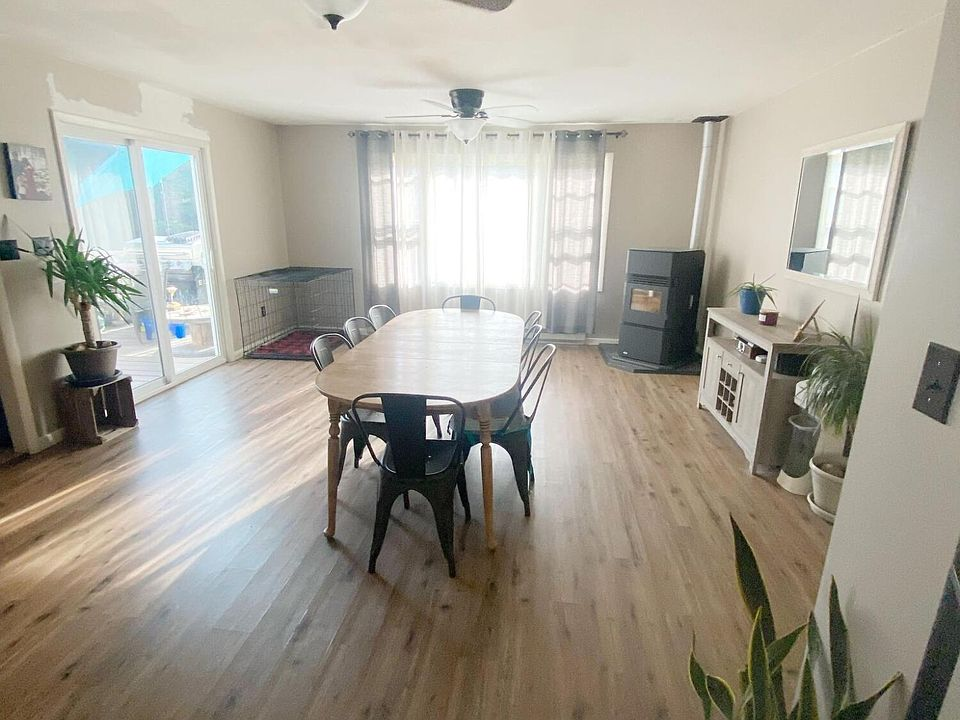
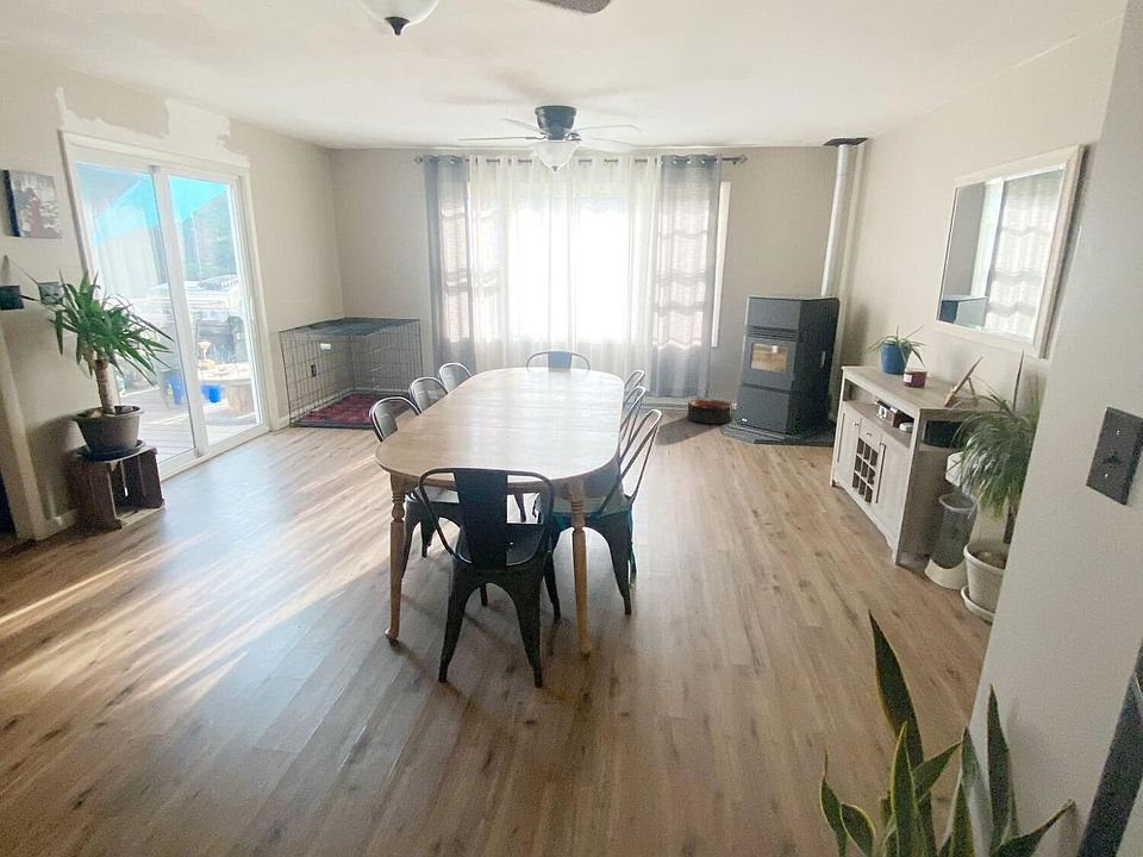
+ basket [686,398,735,425]
